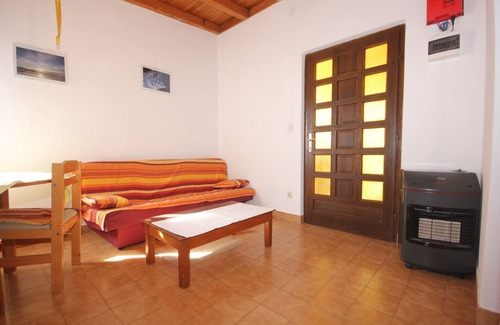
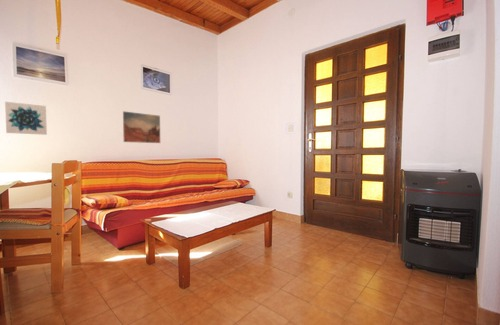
+ wall art [4,101,48,136]
+ wall art [122,110,161,144]
